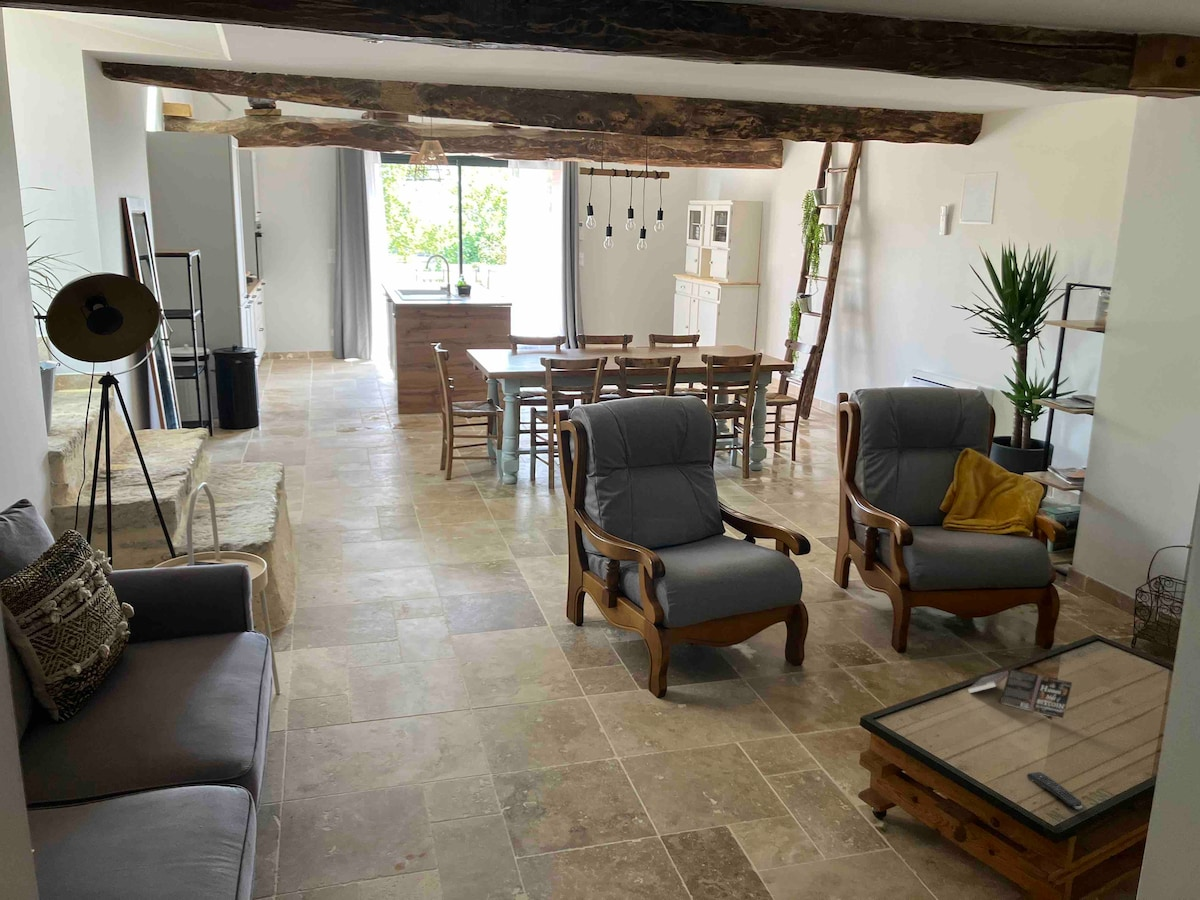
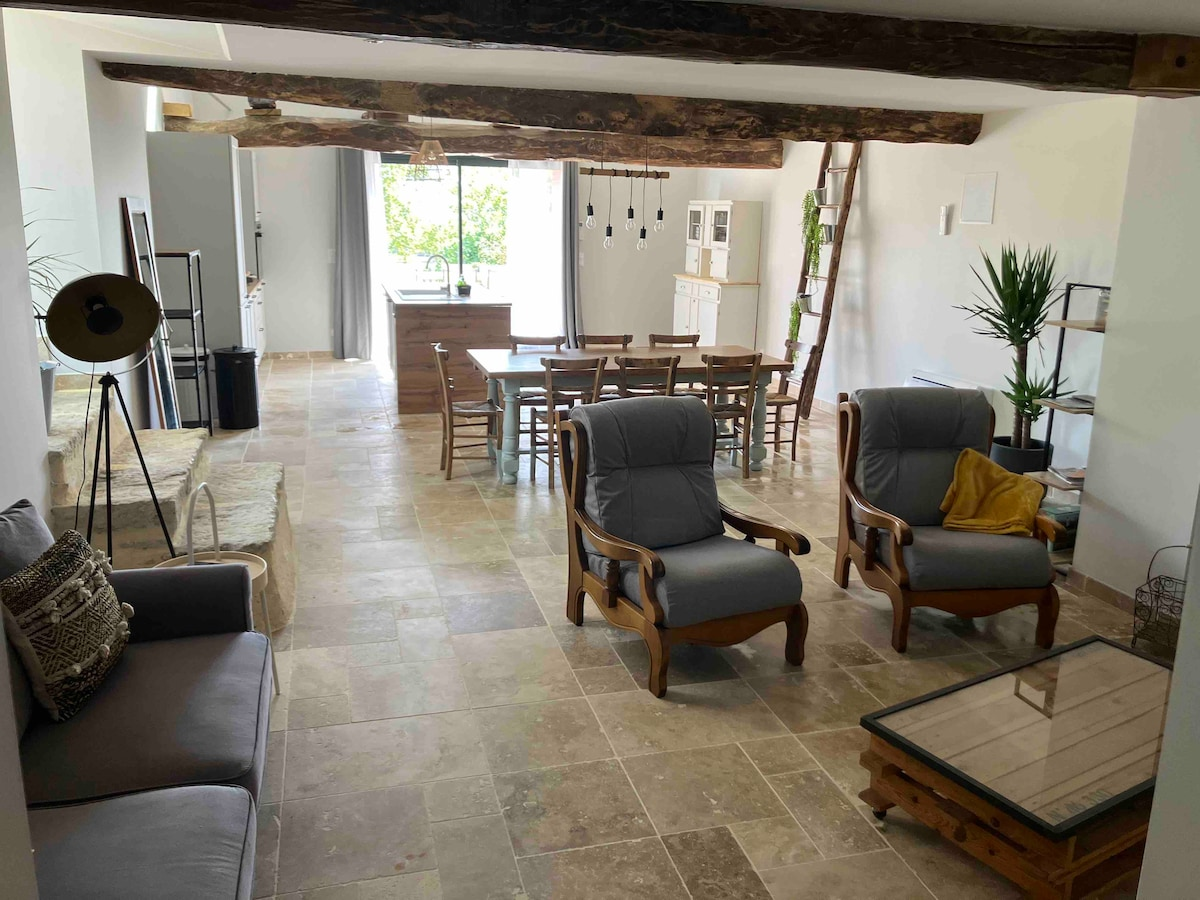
- paperback book [967,668,1073,719]
- remote control [1026,771,1083,810]
